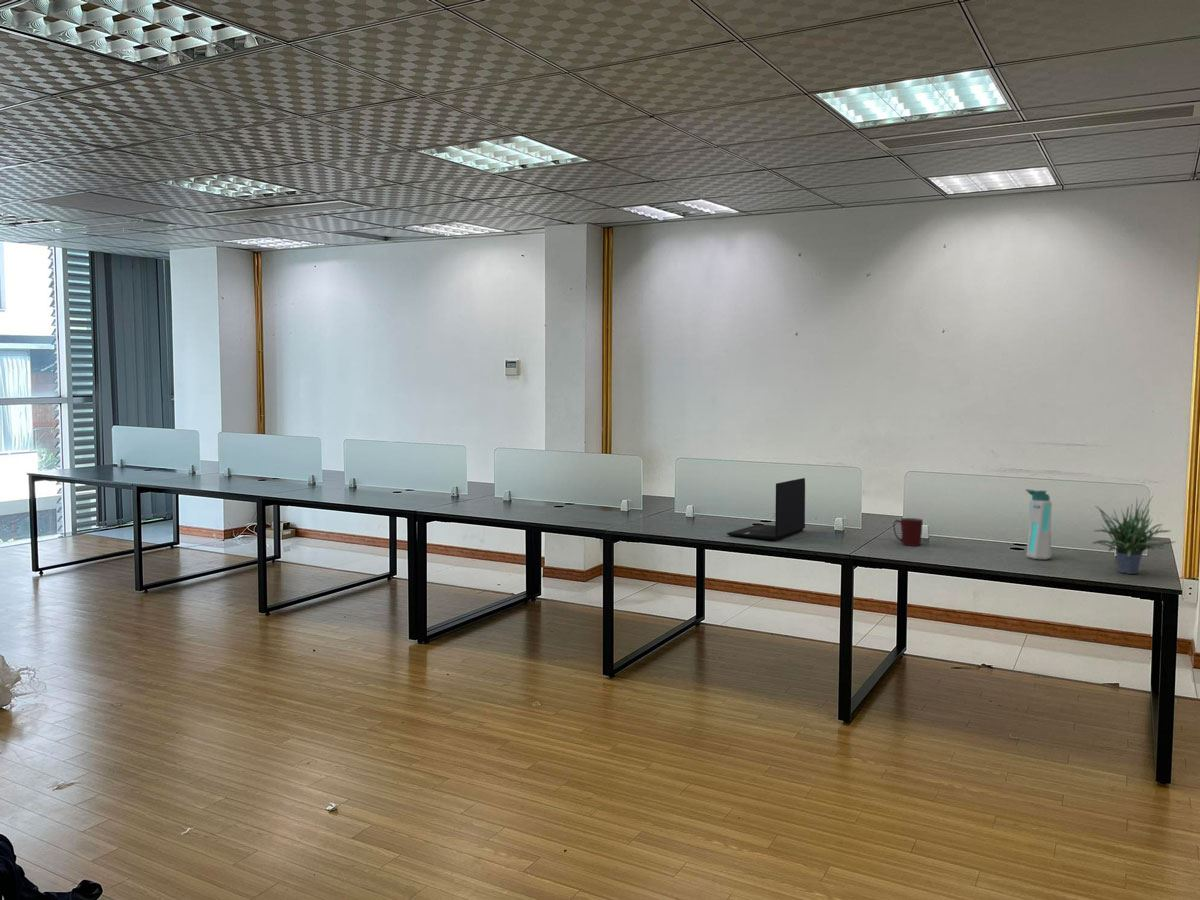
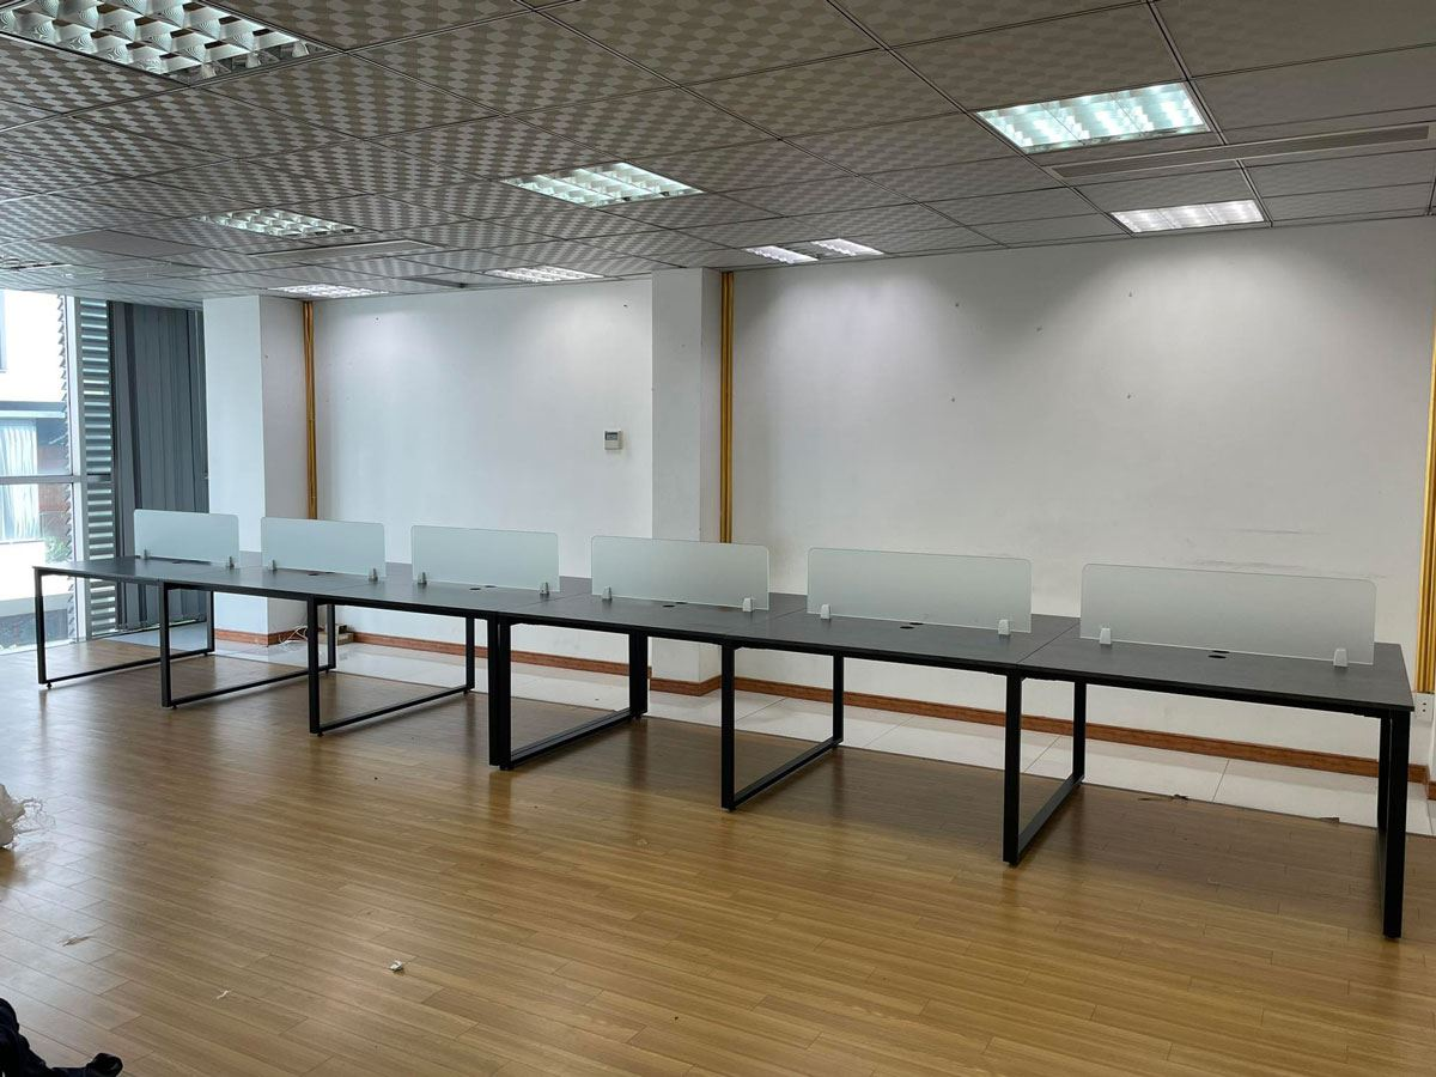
- laptop [726,477,806,541]
- mug [892,517,924,547]
- potted plant [1091,491,1178,575]
- water bottle [1025,488,1053,560]
